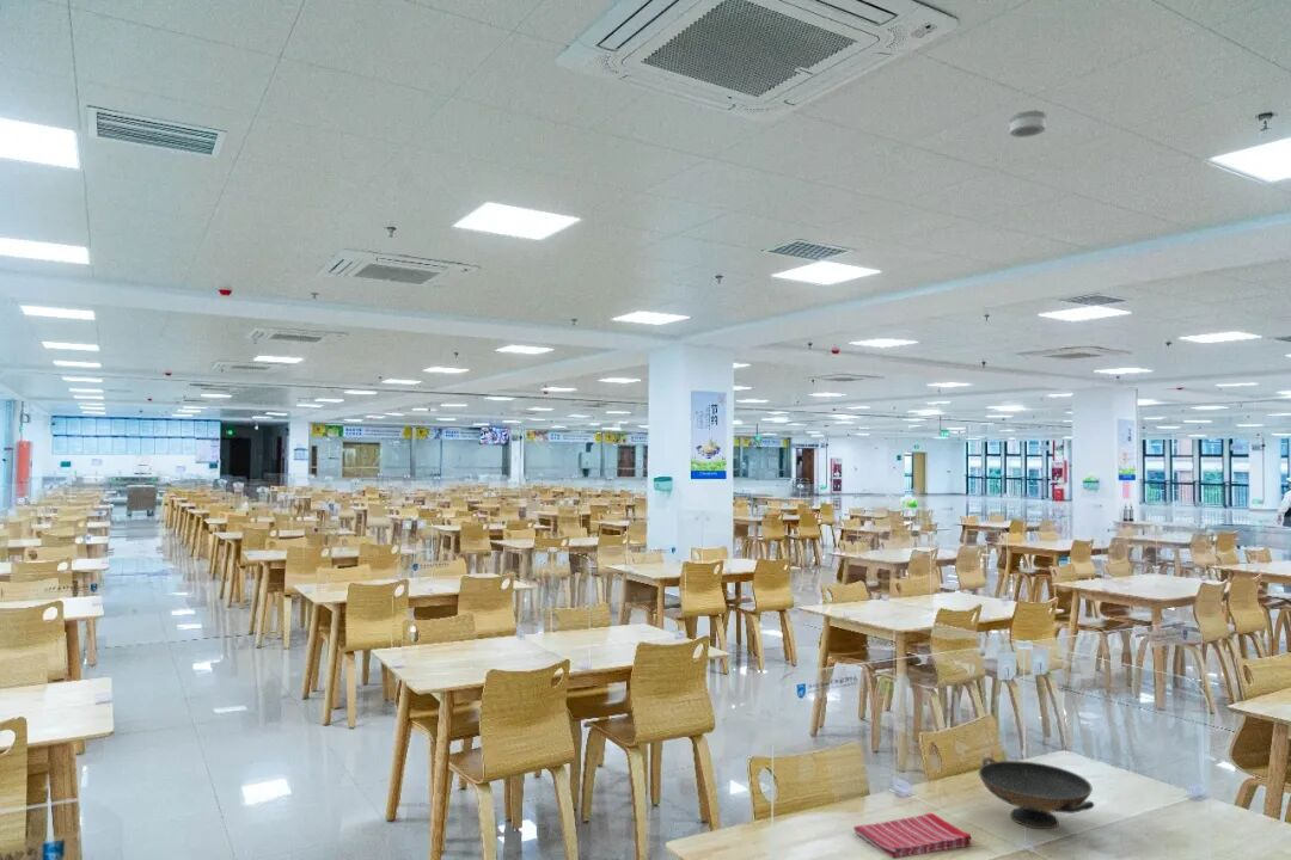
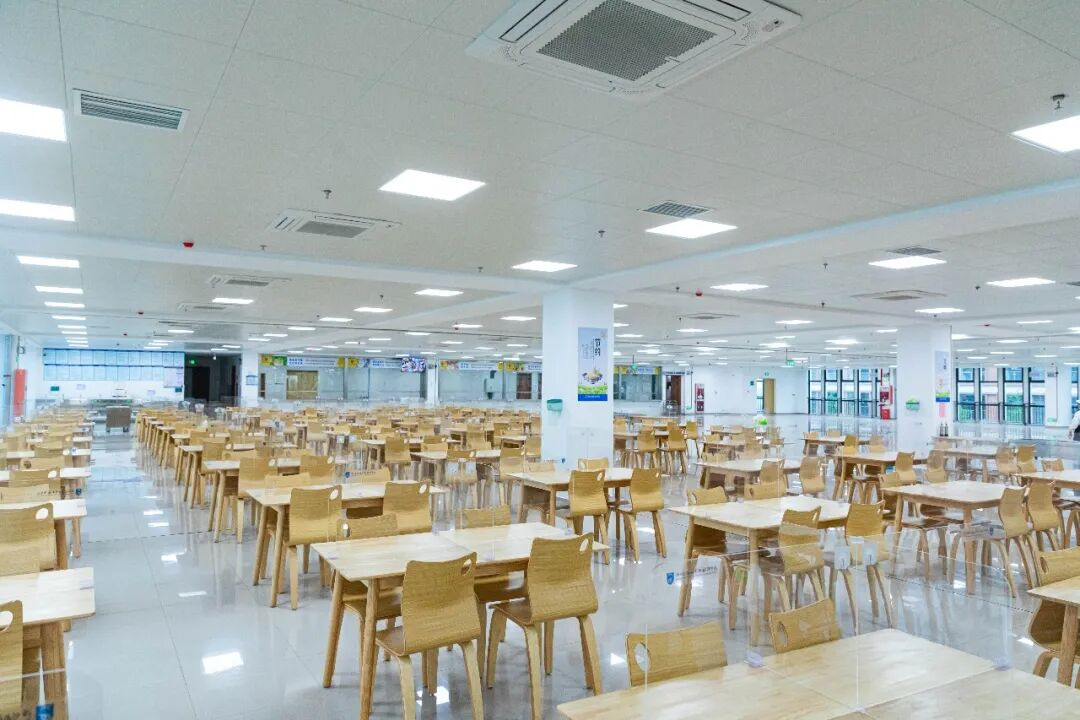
- dish towel [852,812,973,860]
- smoke detector [1008,109,1048,139]
- decorative bowl [978,756,1095,830]
